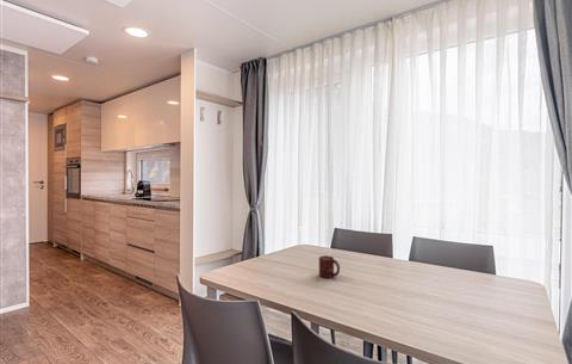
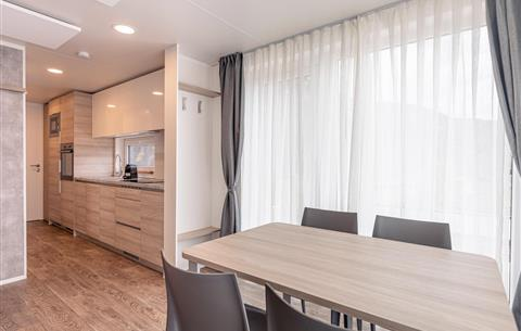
- cup [318,254,341,279]
